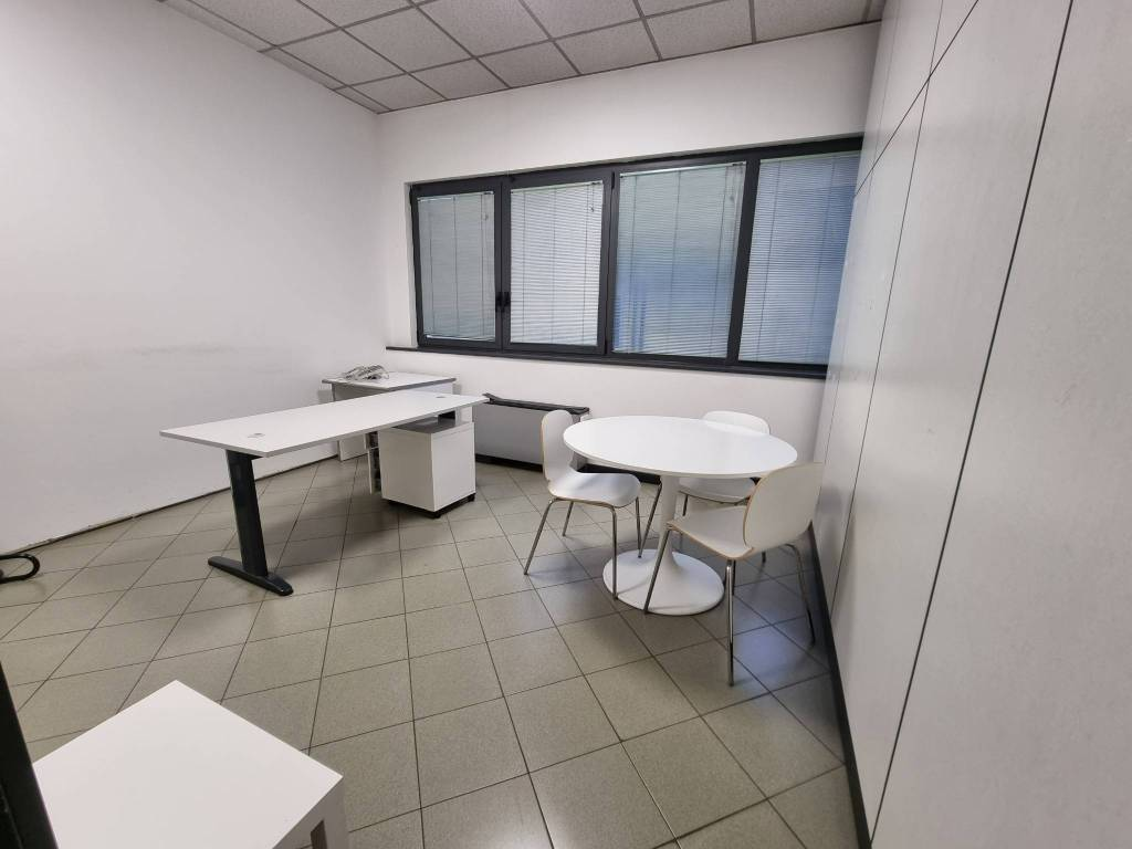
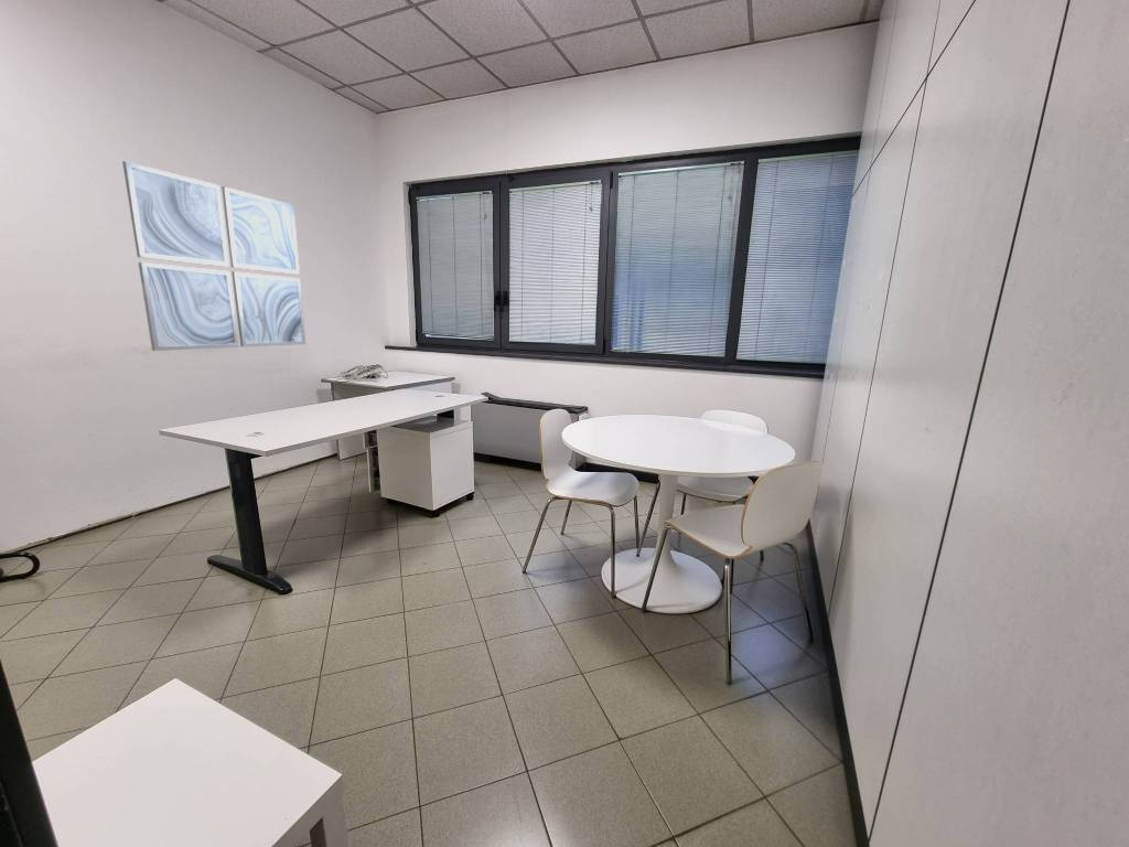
+ wall art [121,160,307,352]
